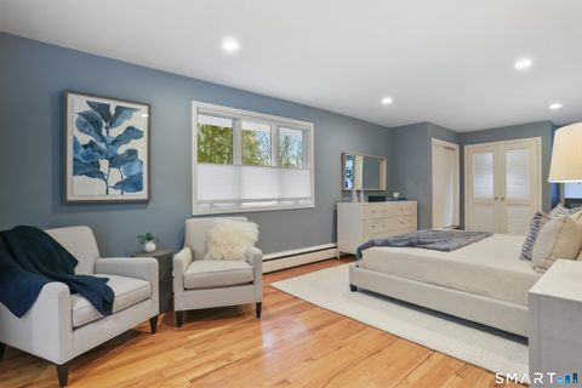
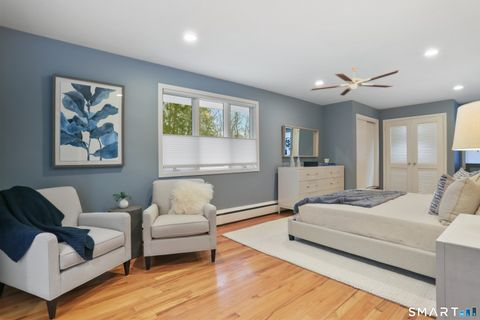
+ ceiling fan [310,66,400,97]
